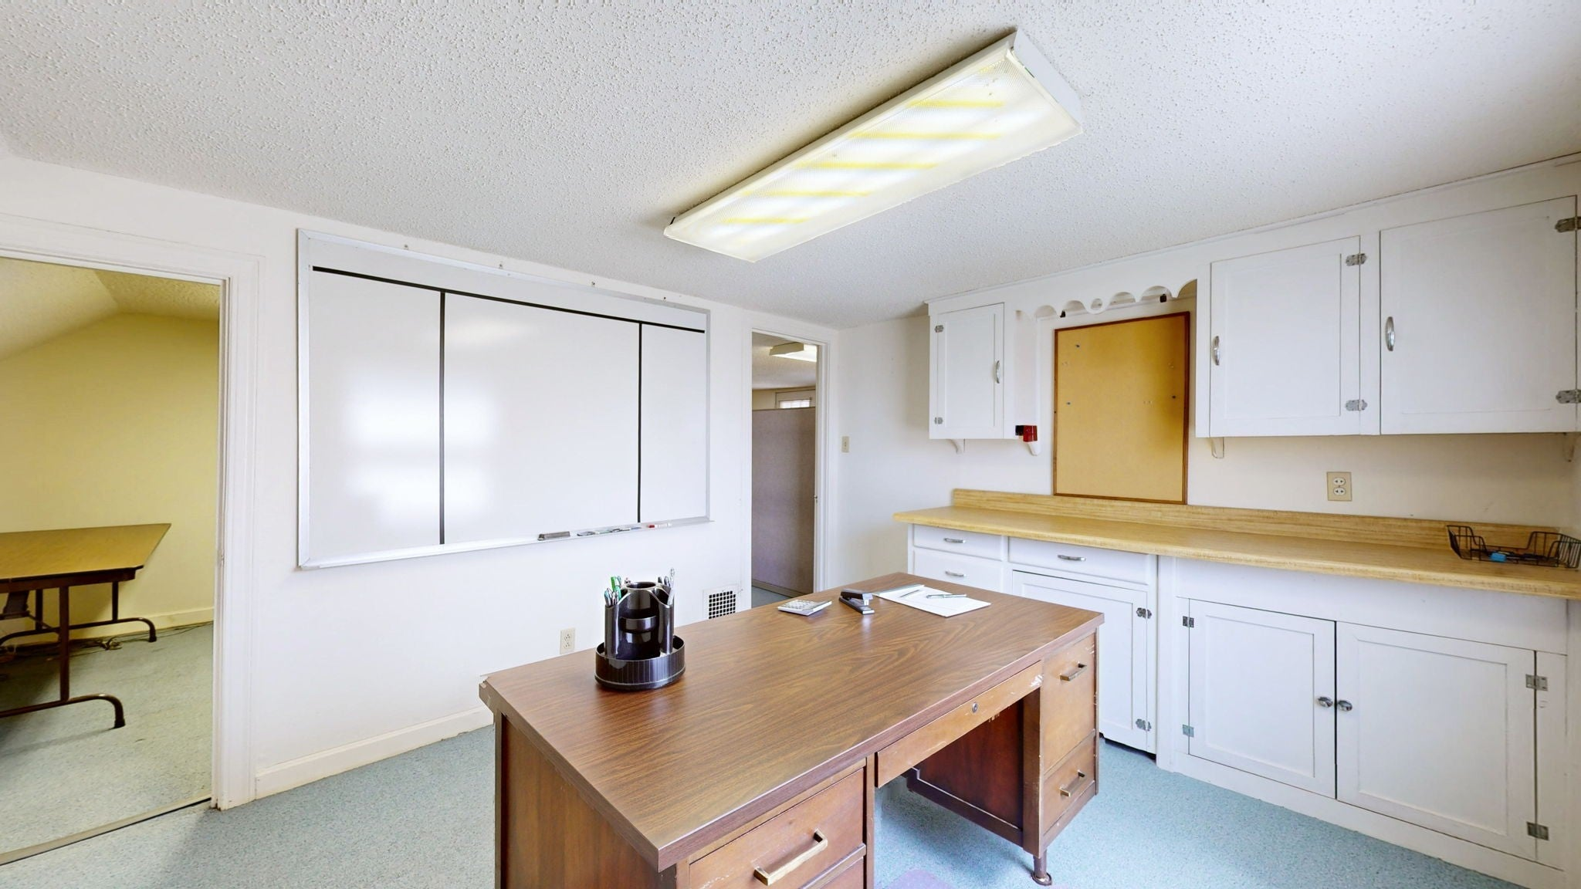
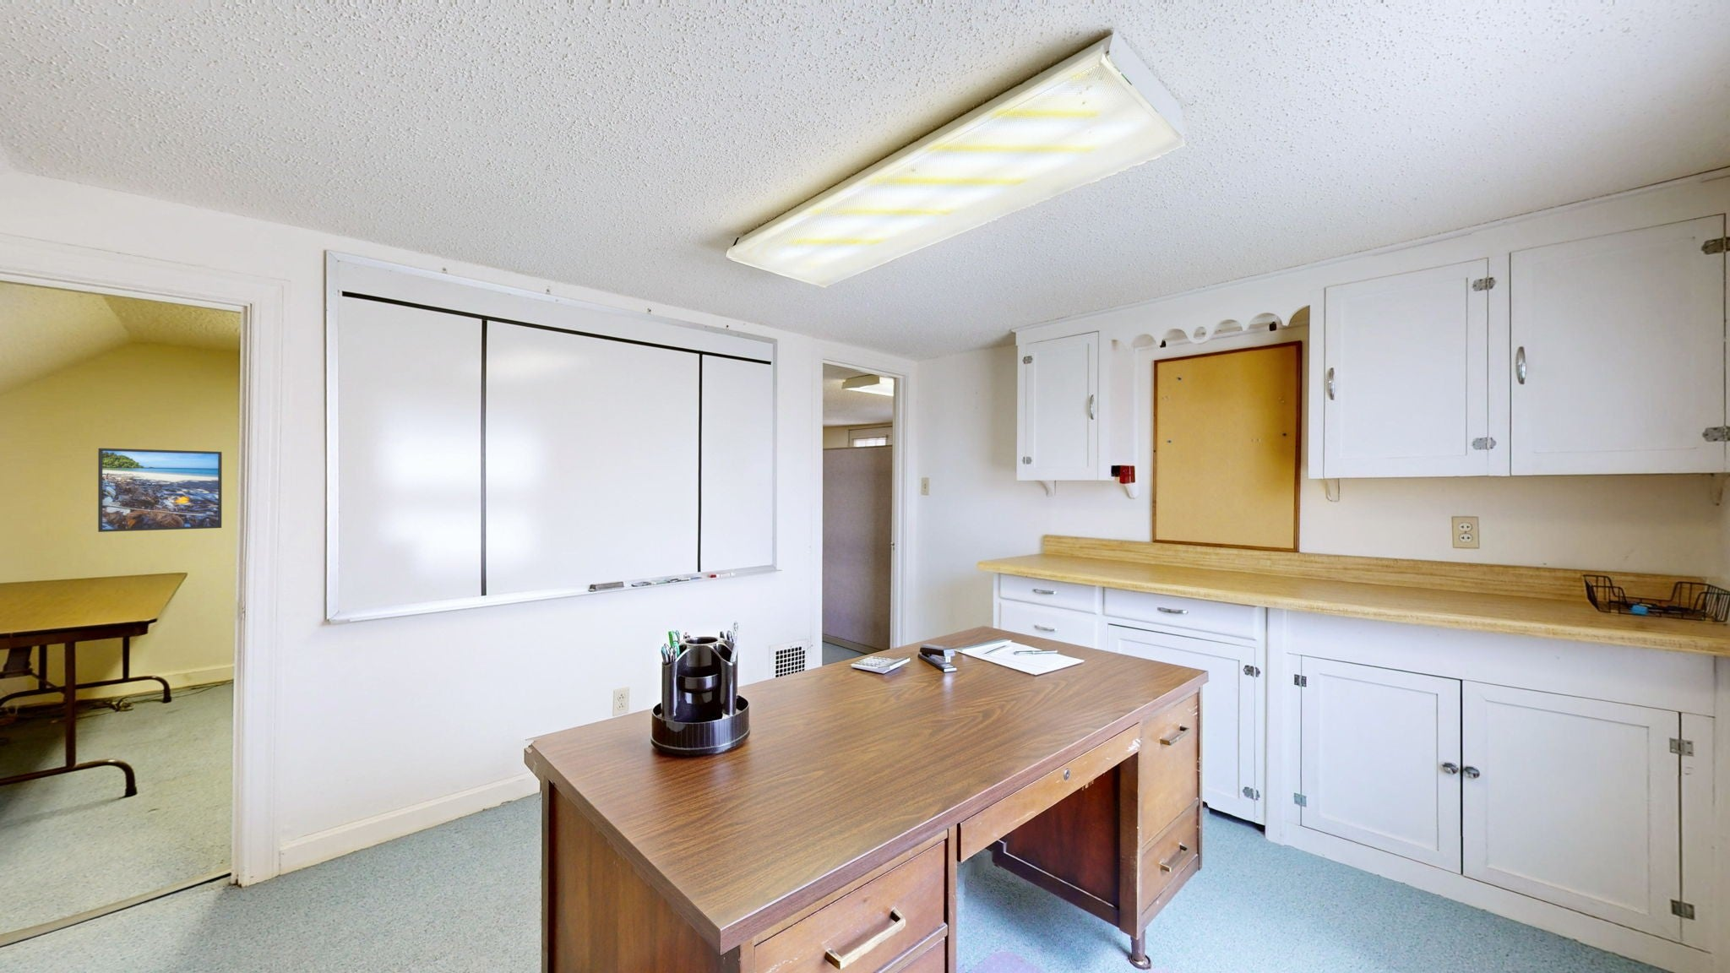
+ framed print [97,448,223,533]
